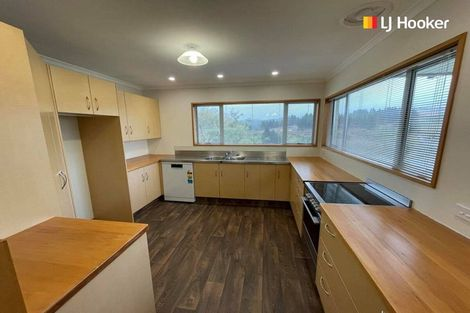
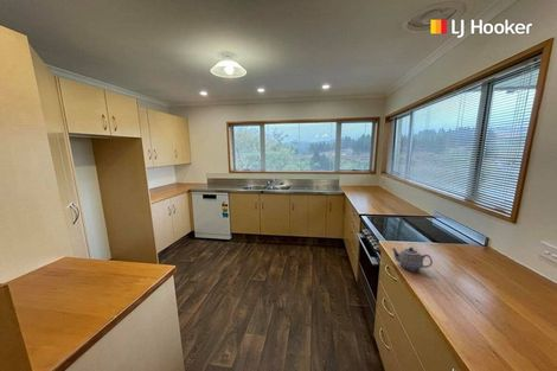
+ teapot [390,245,434,273]
